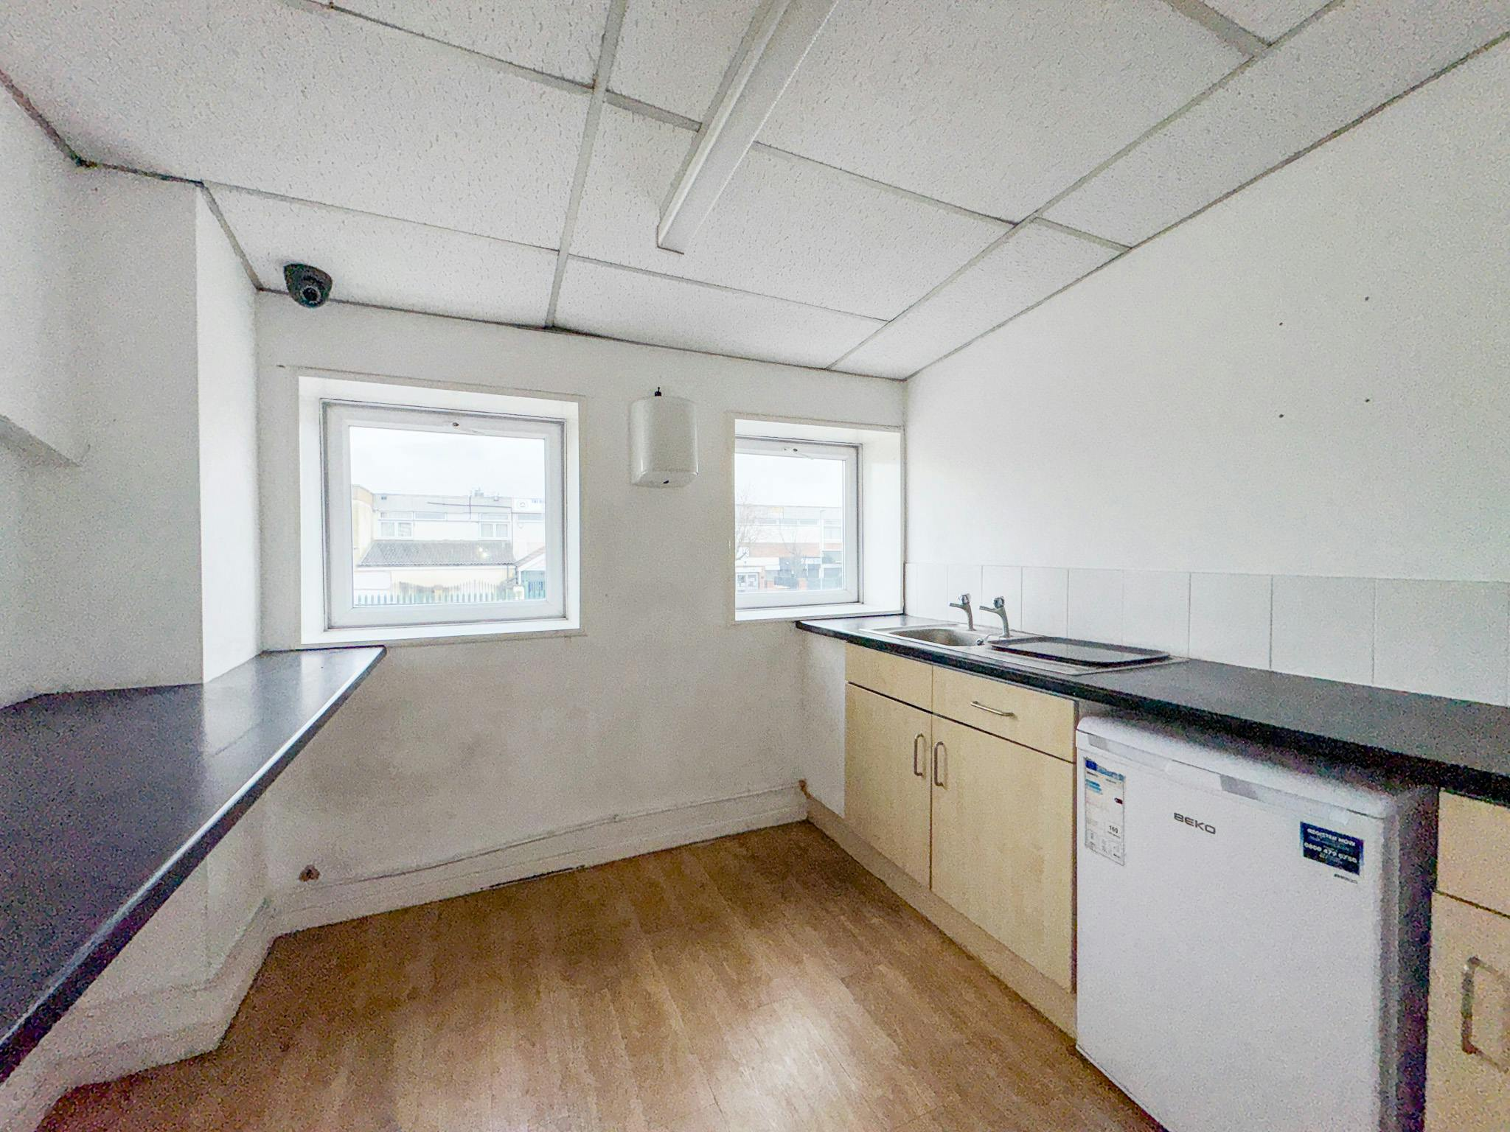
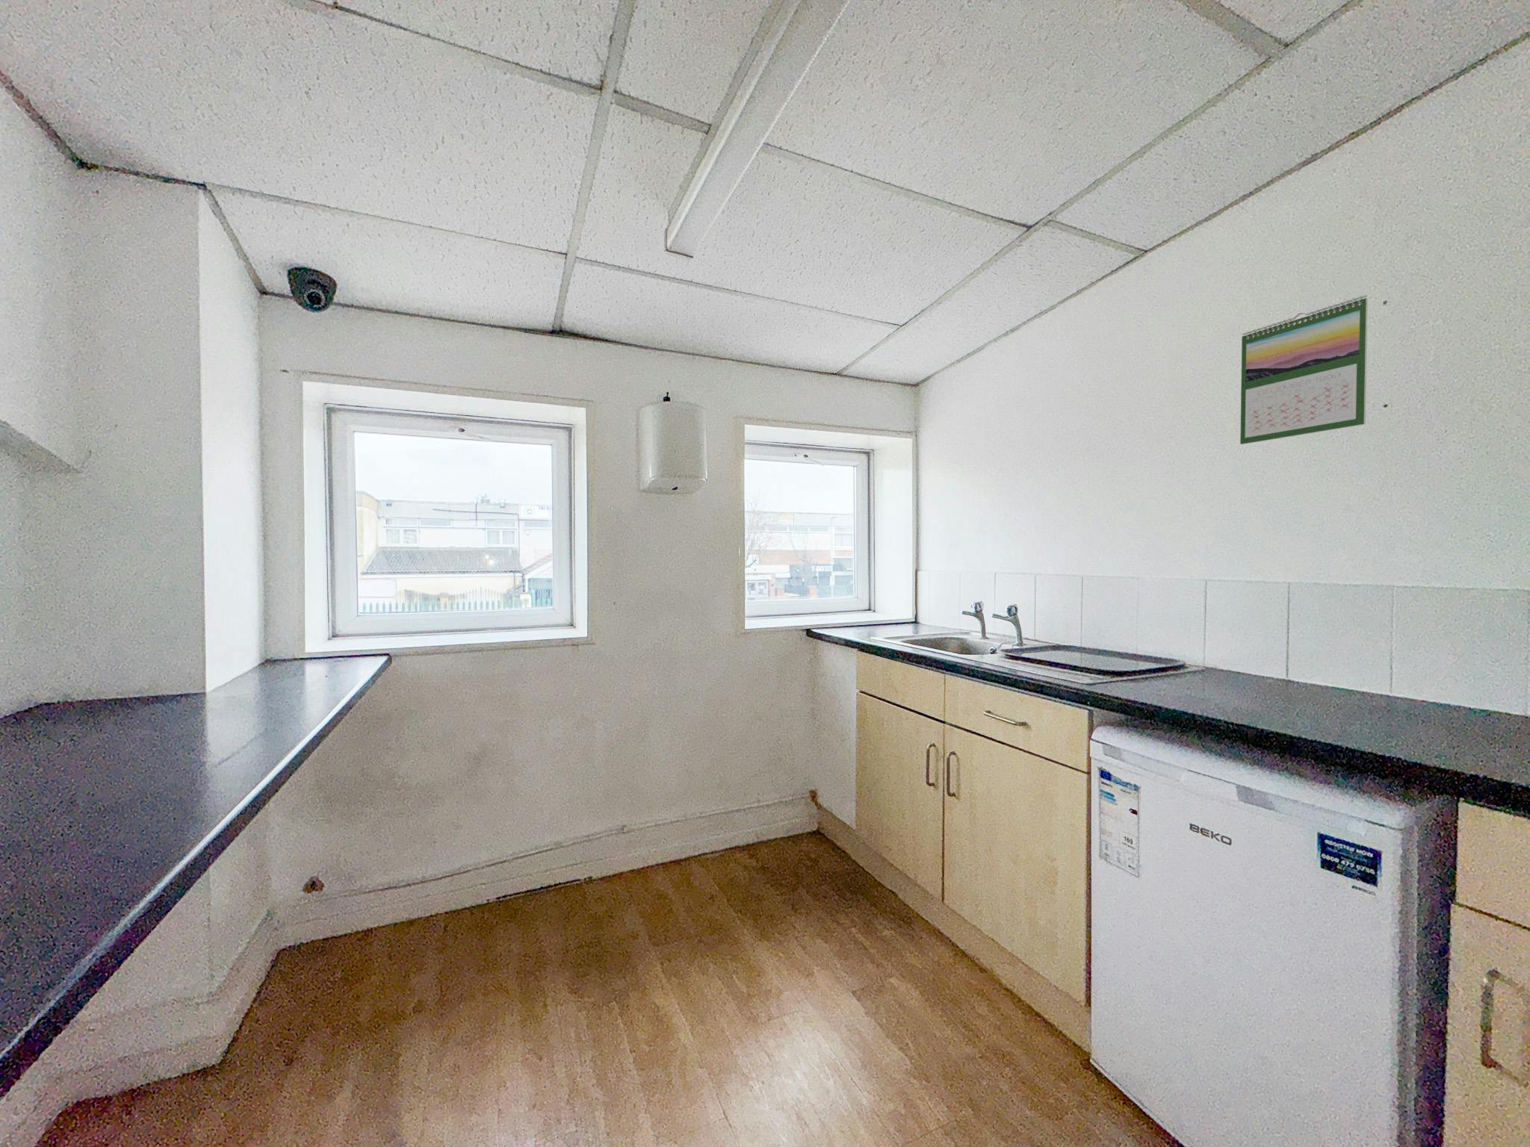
+ calendar [1240,294,1369,445]
